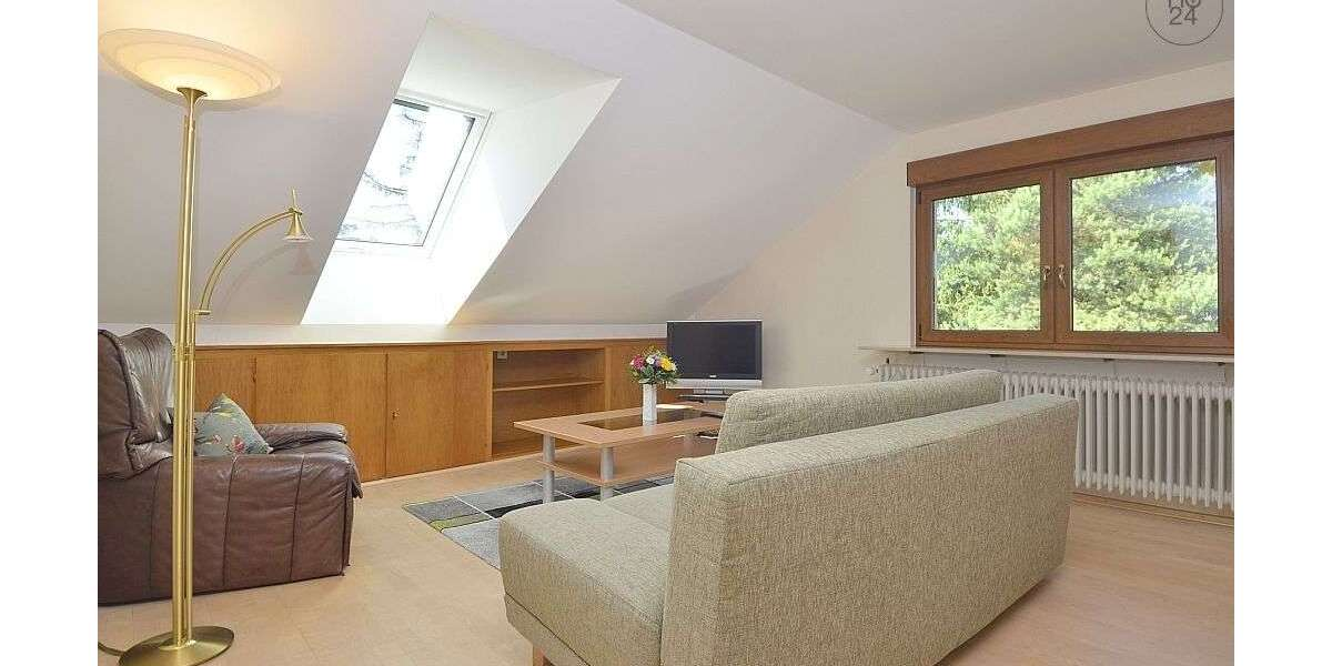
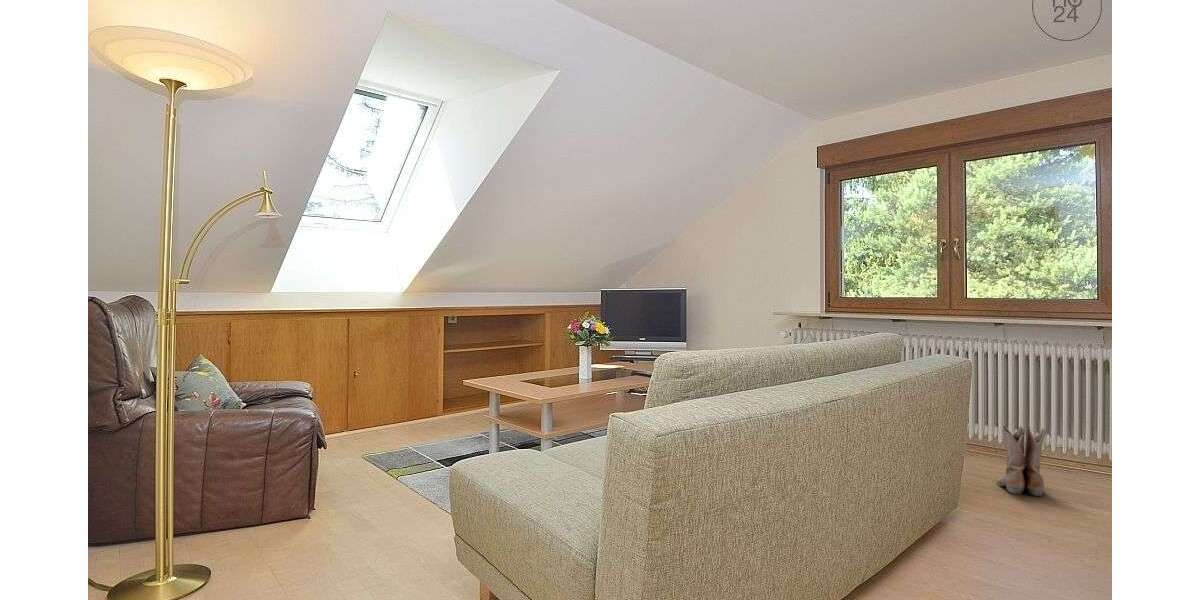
+ boots [996,425,1048,497]
